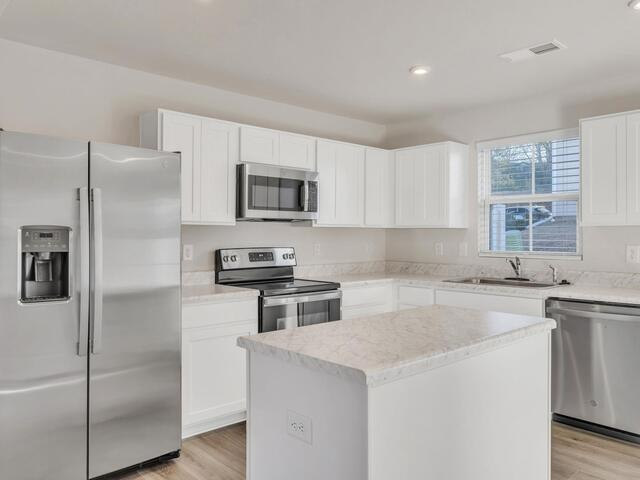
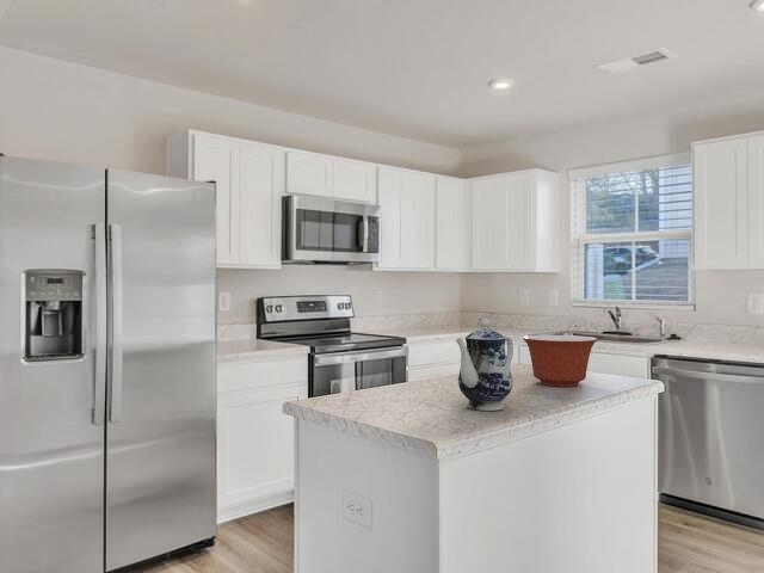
+ teapot [455,318,515,412]
+ mixing bowl [522,334,599,388]
